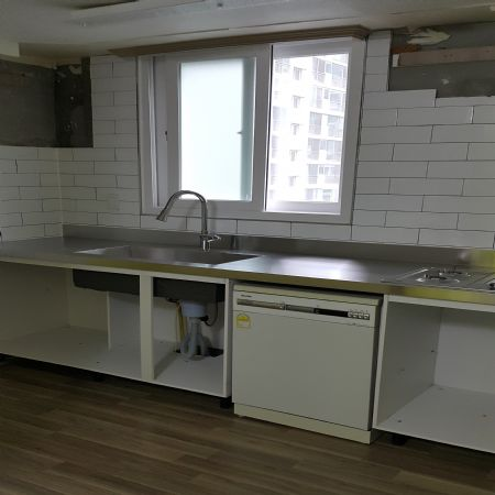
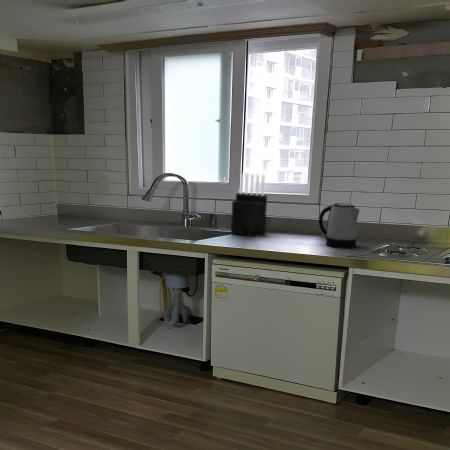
+ knife block [230,173,268,238]
+ kettle [318,202,361,249]
